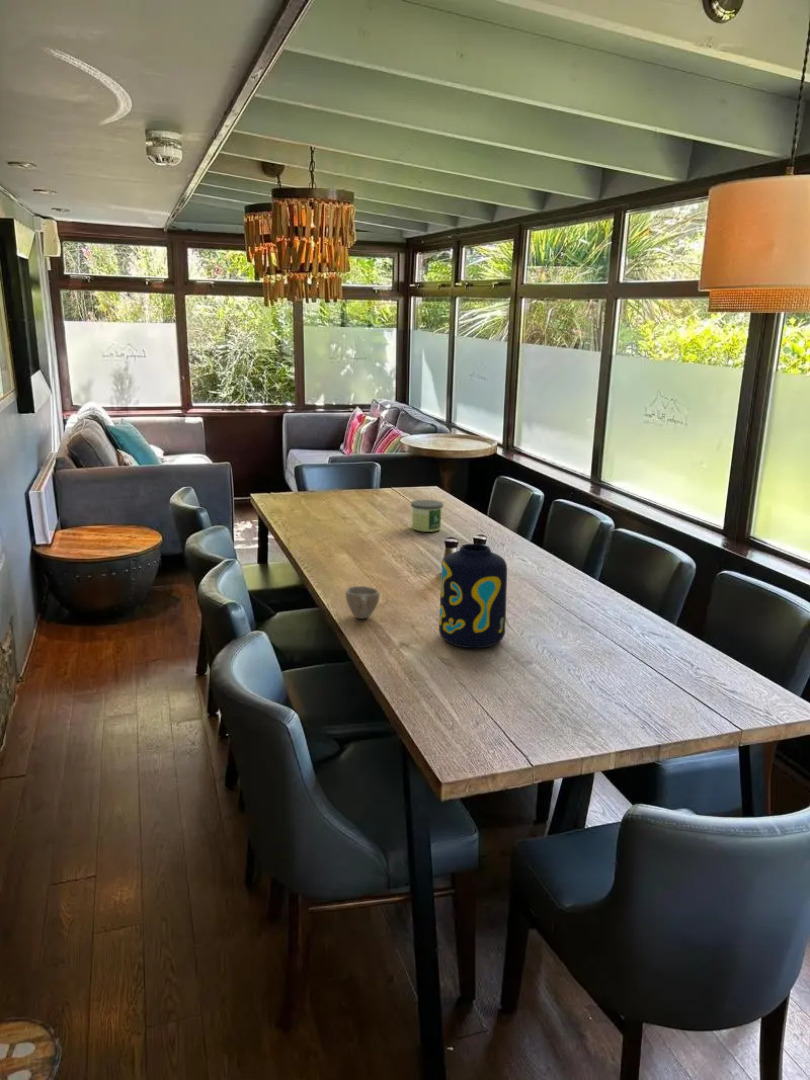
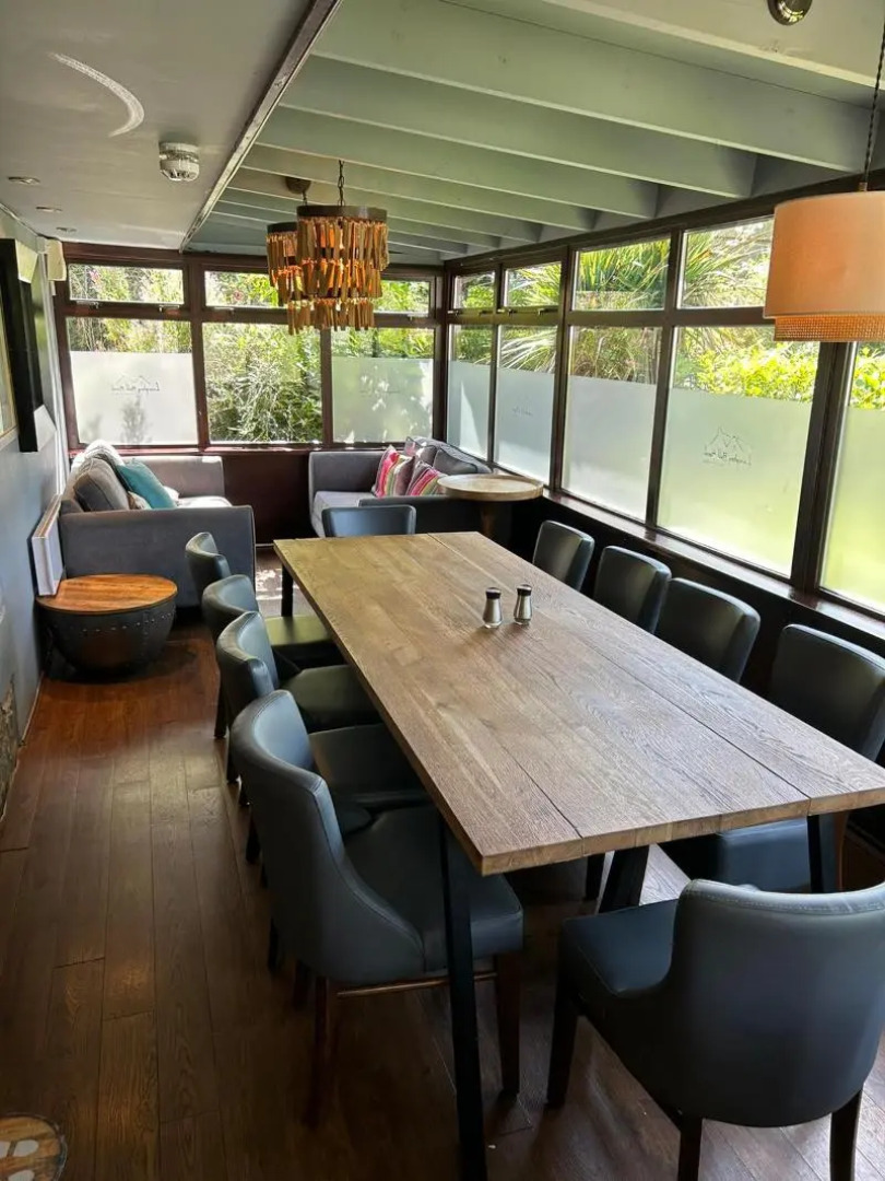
- vase [438,543,508,649]
- cup [345,585,381,620]
- candle [410,499,444,533]
